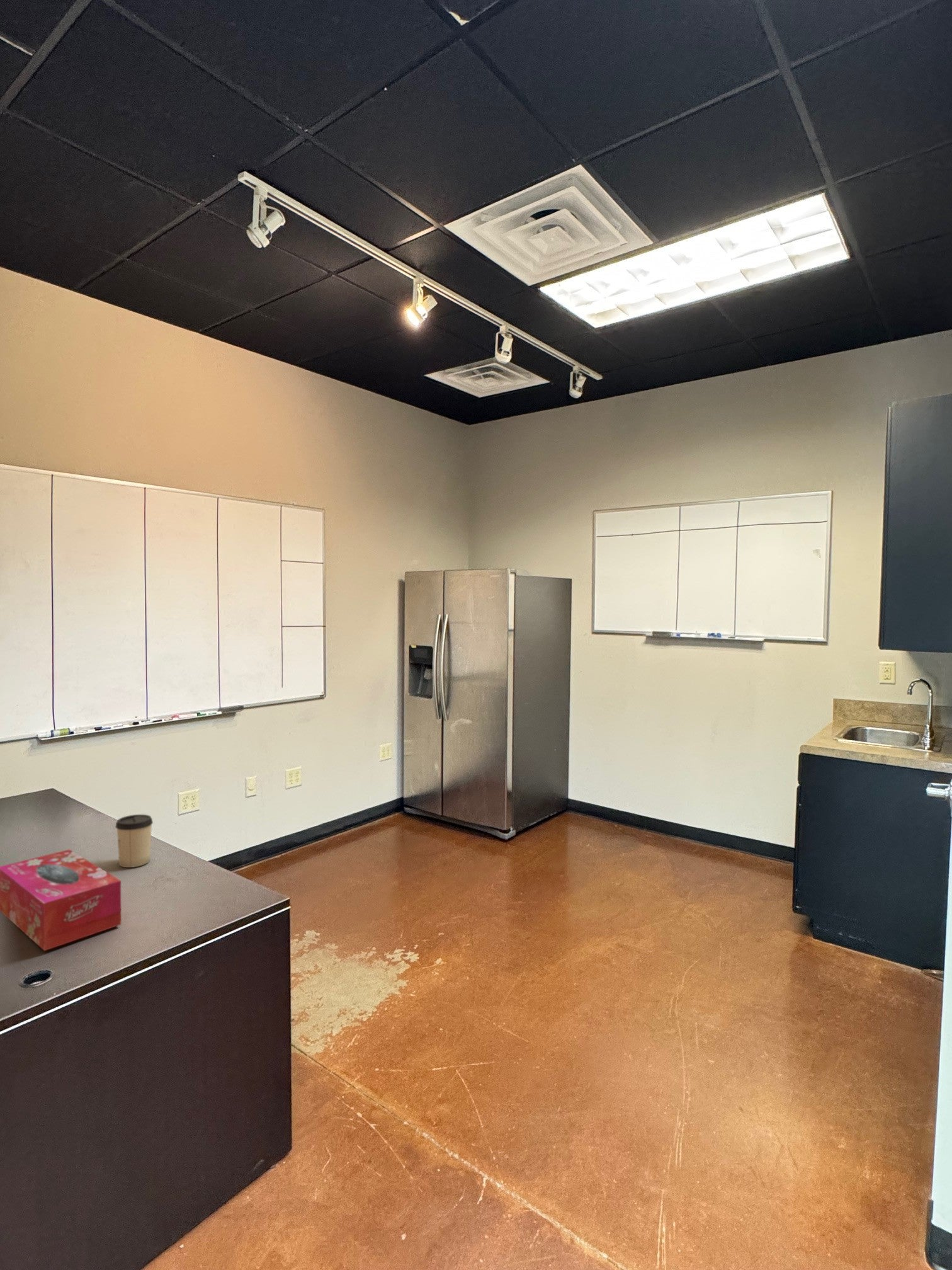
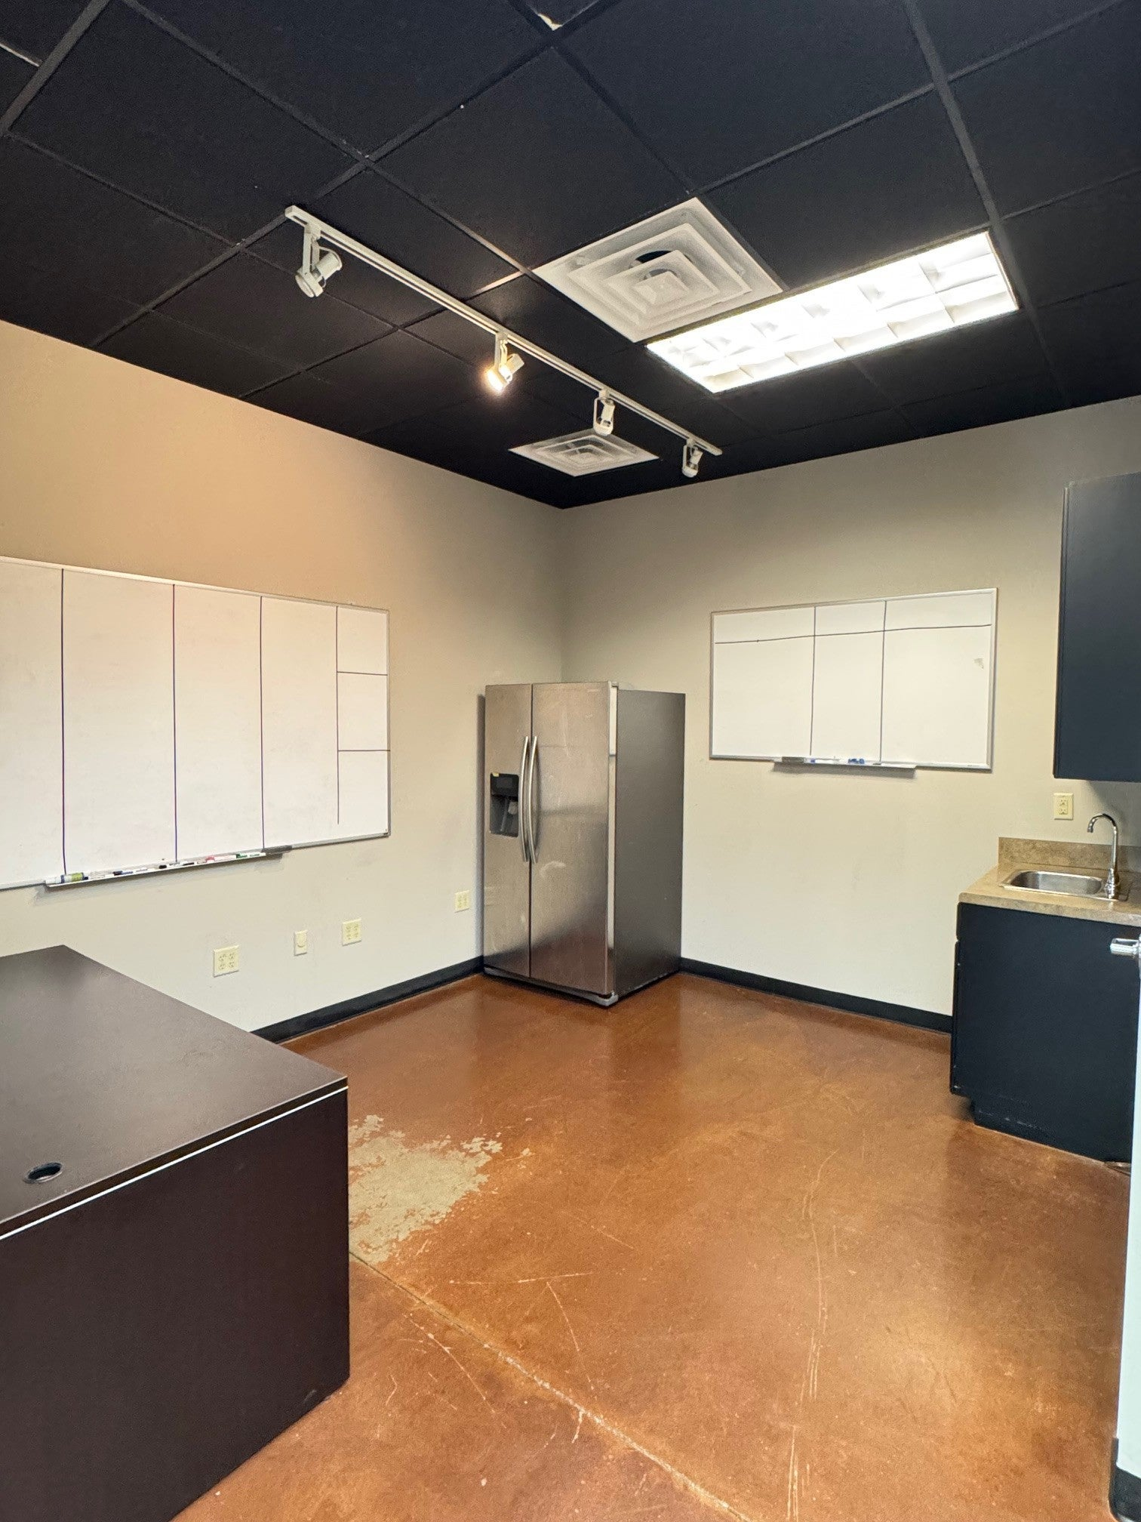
- cup [115,814,154,868]
- tissue box [0,849,122,952]
